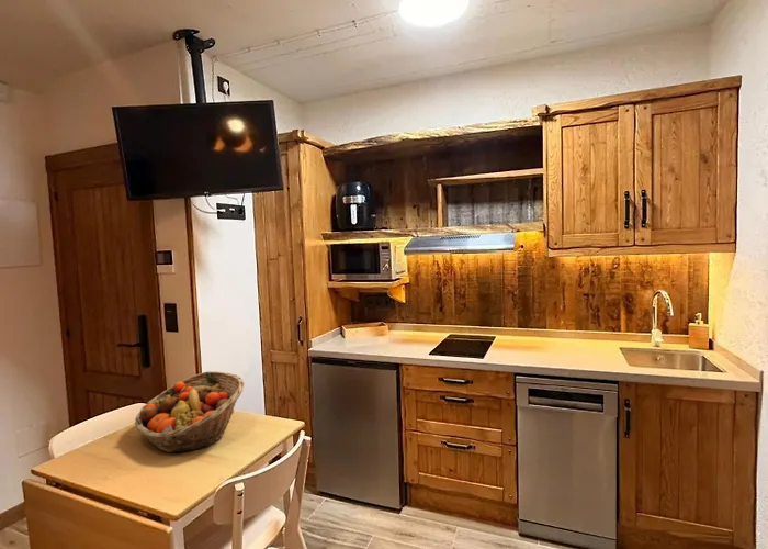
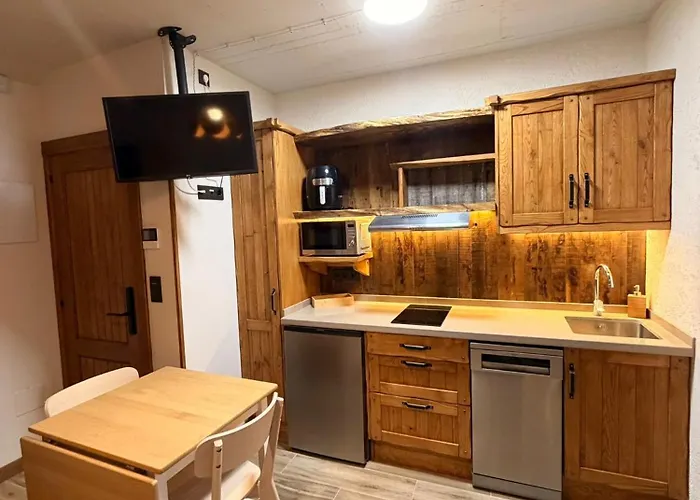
- fruit basket [134,370,246,453]
